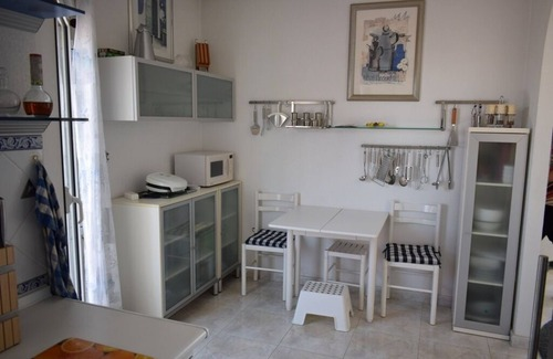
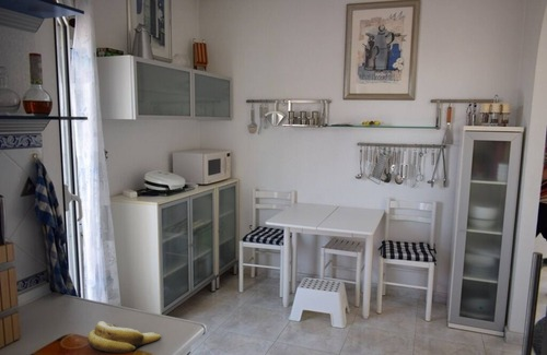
+ banana [86,320,162,354]
